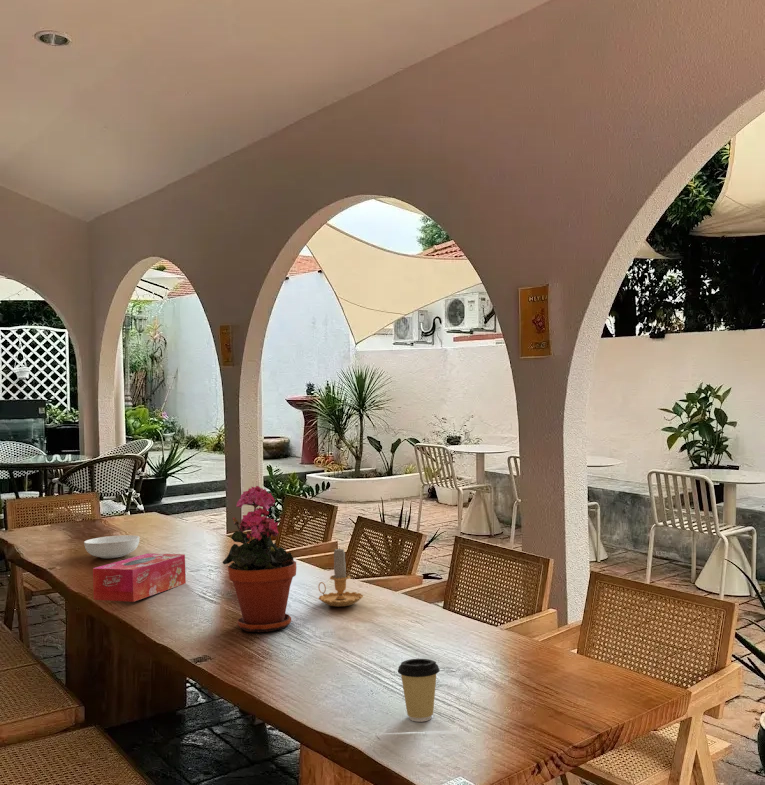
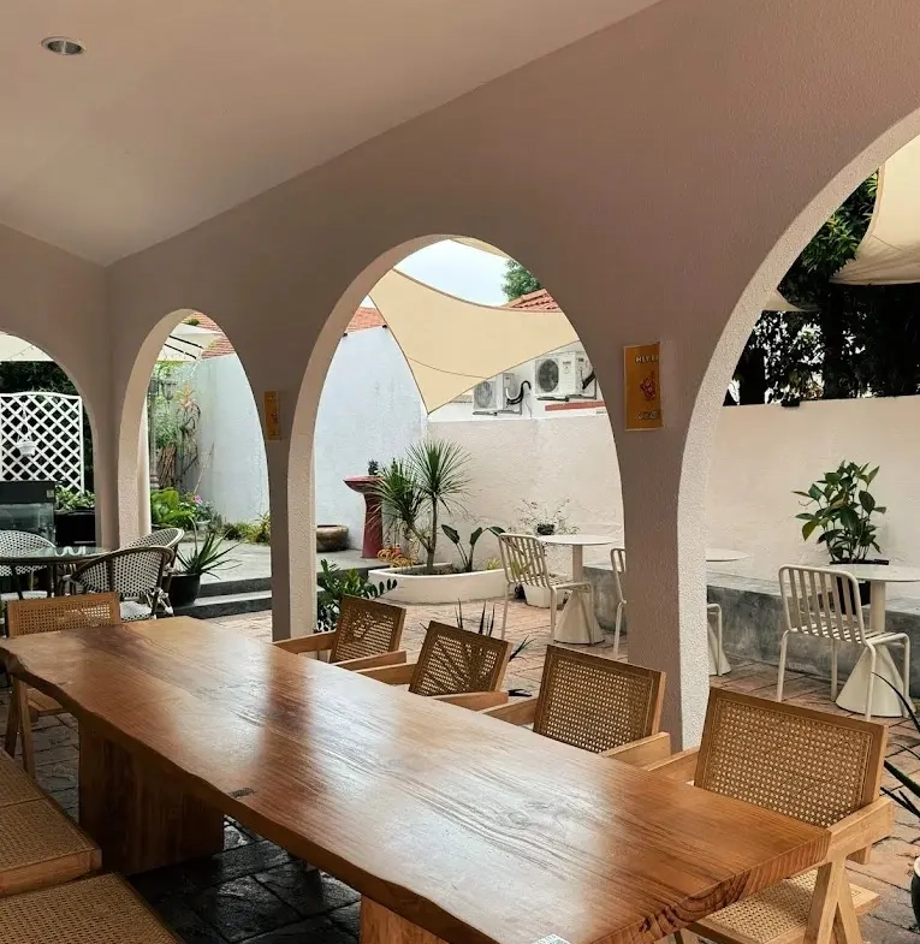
- candle [317,547,364,608]
- serving bowl [83,534,141,559]
- tissue box [92,552,187,603]
- potted plant [222,485,297,633]
- coffee cup [397,658,441,723]
